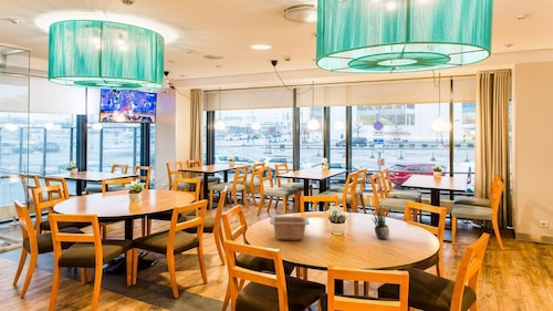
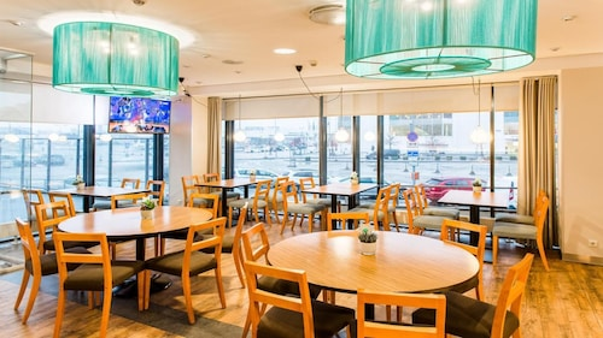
- potted plant [369,206,390,240]
- serving bowl [269,215,311,241]
